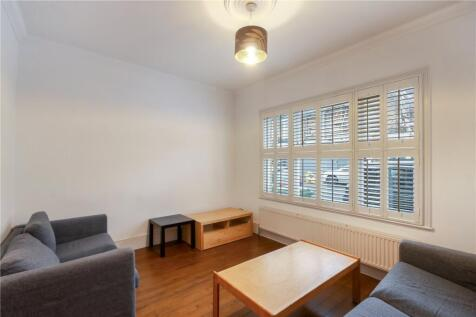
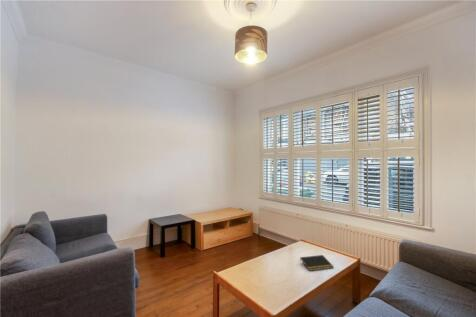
+ notepad [299,254,335,272]
